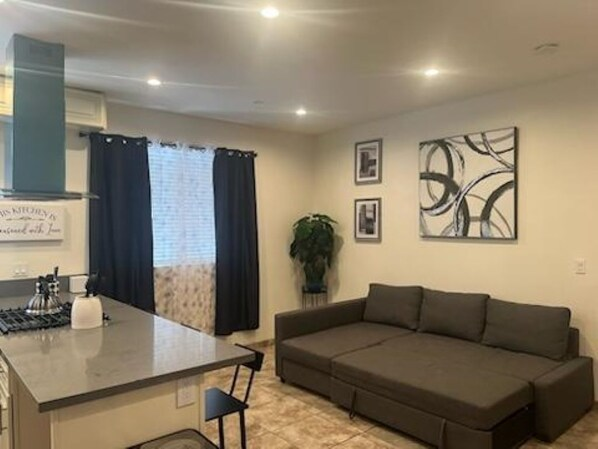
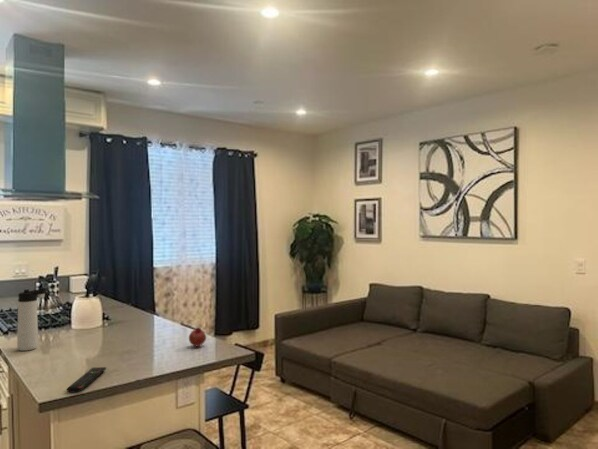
+ remote control [66,366,107,394]
+ fruit [188,326,207,347]
+ thermos bottle [16,287,48,352]
